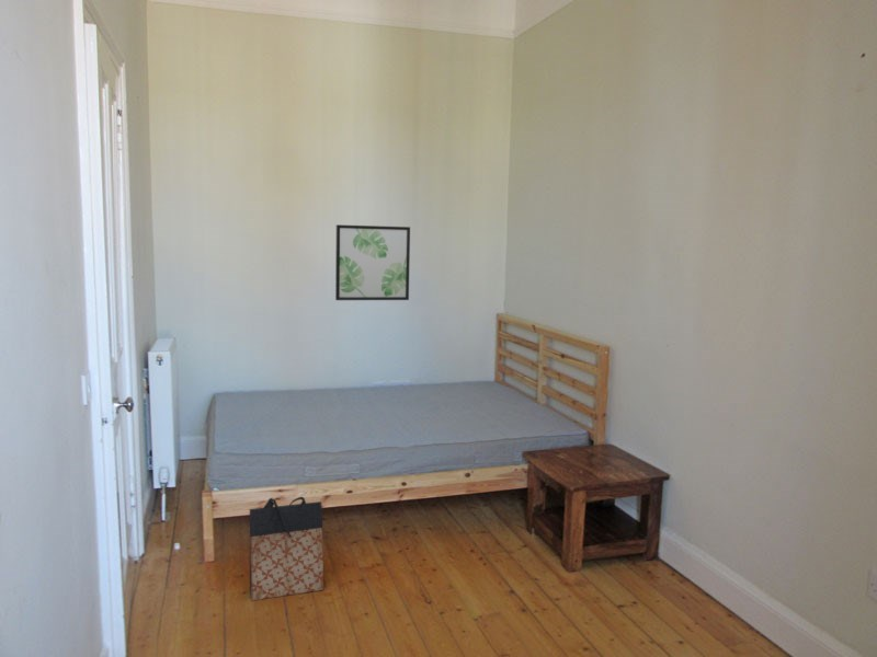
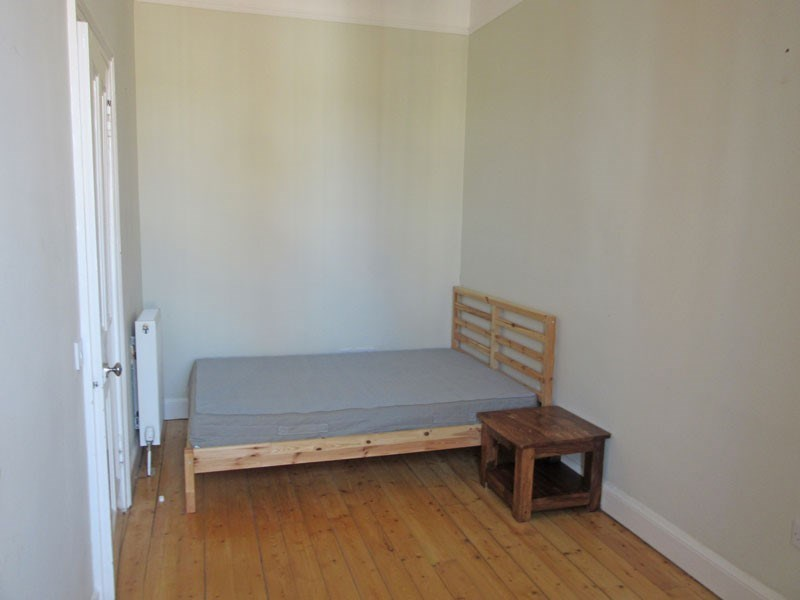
- wall art [334,223,411,301]
- bag [249,496,324,602]
